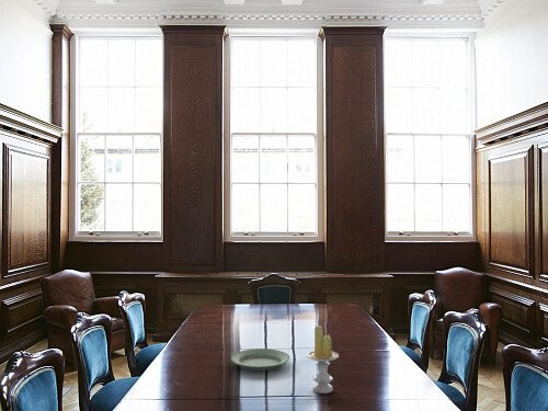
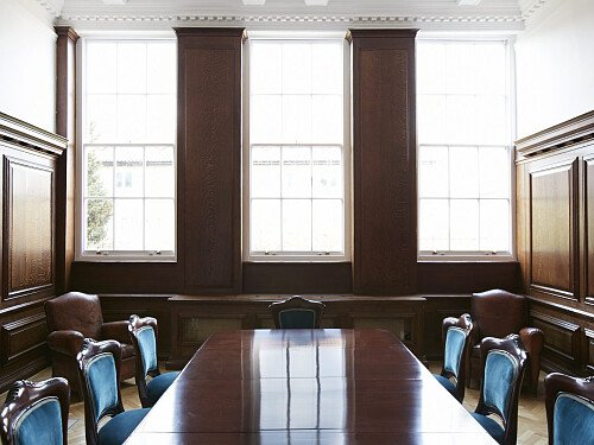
- candle [306,324,340,395]
- plate [230,347,290,372]
